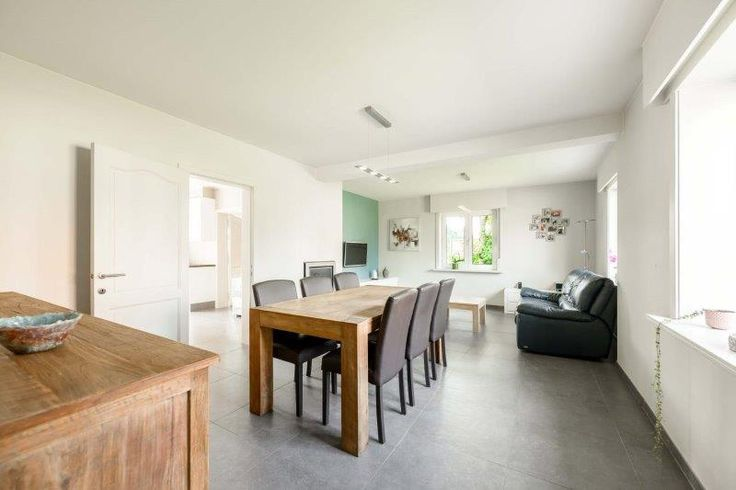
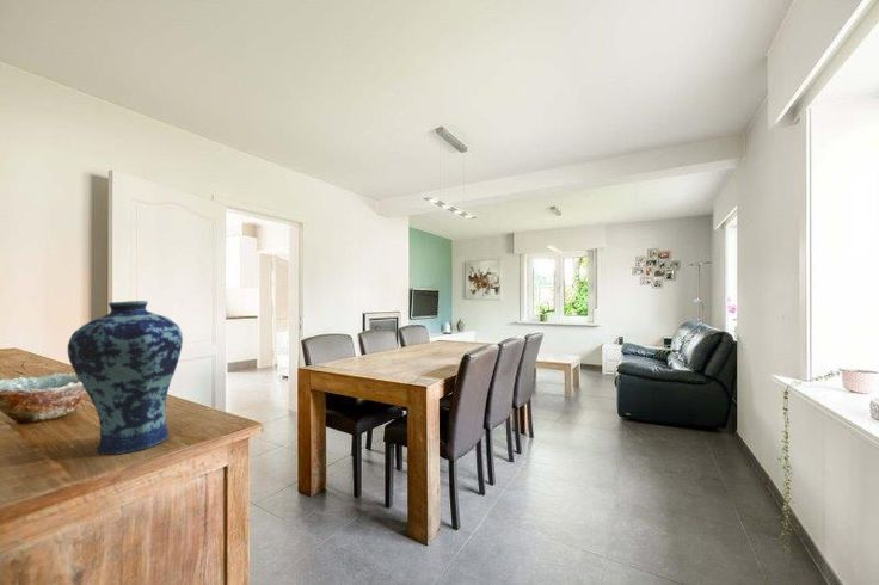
+ vase [67,300,184,455]
